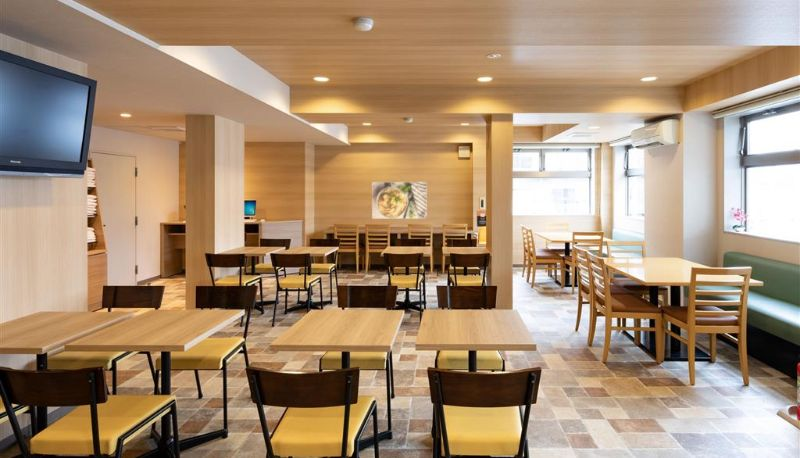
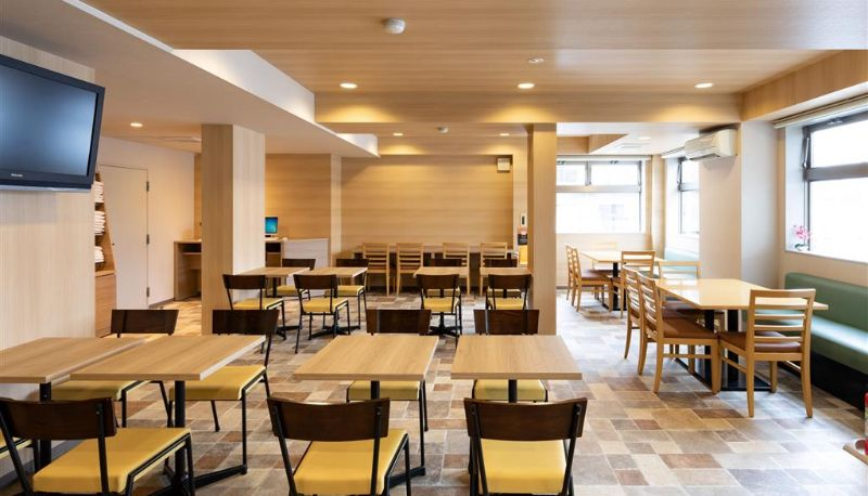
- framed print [371,181,428,220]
